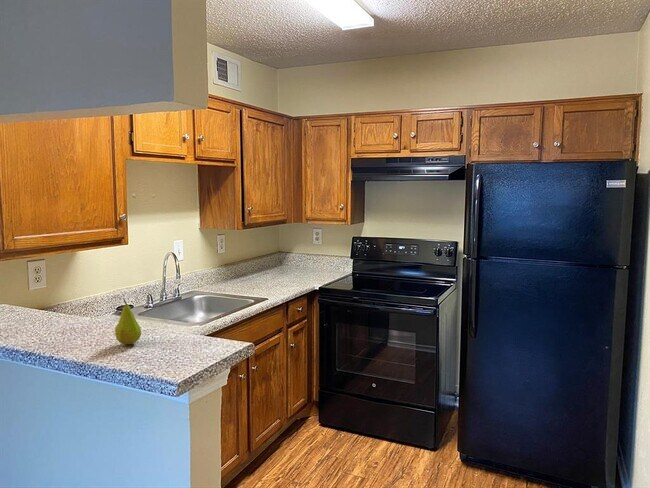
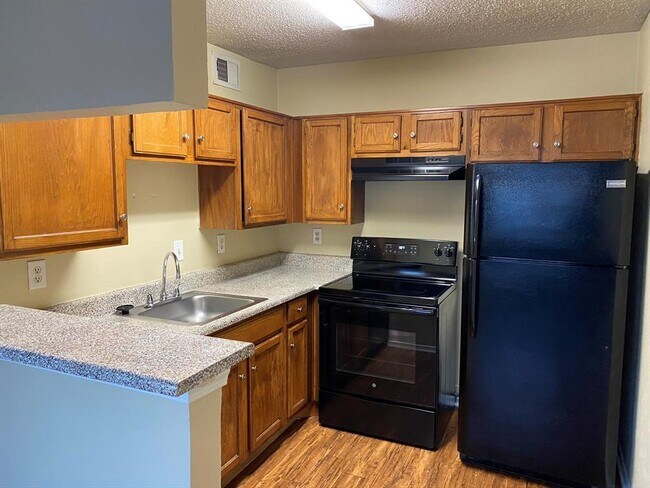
- fruit [114,298,142,346]
